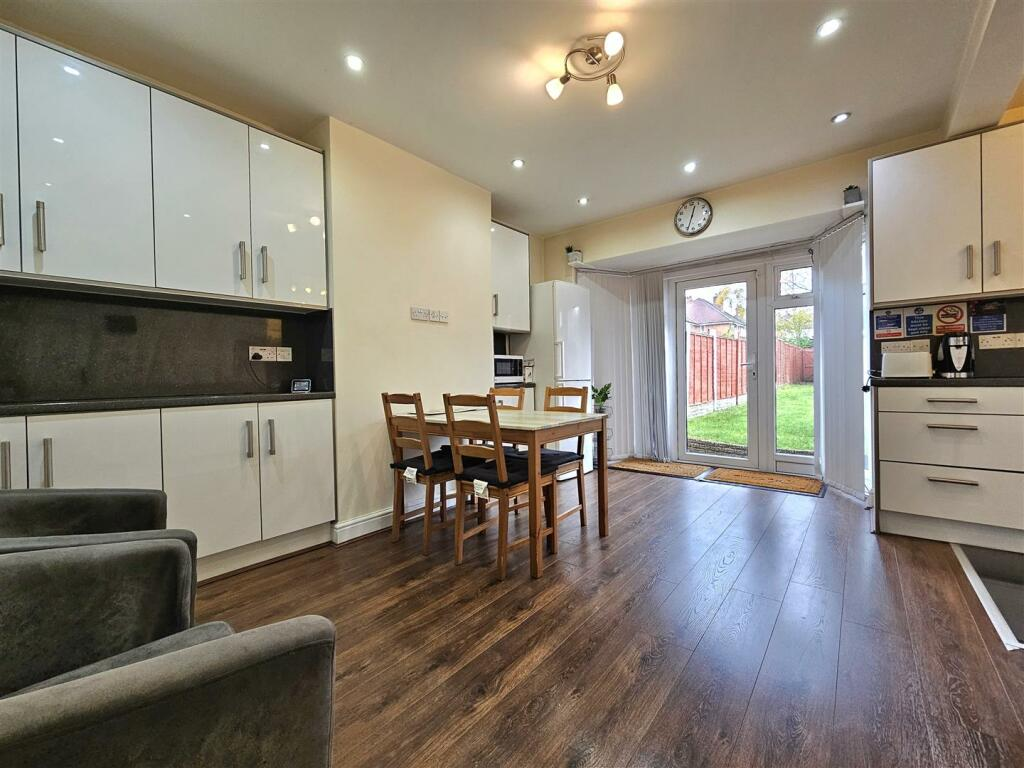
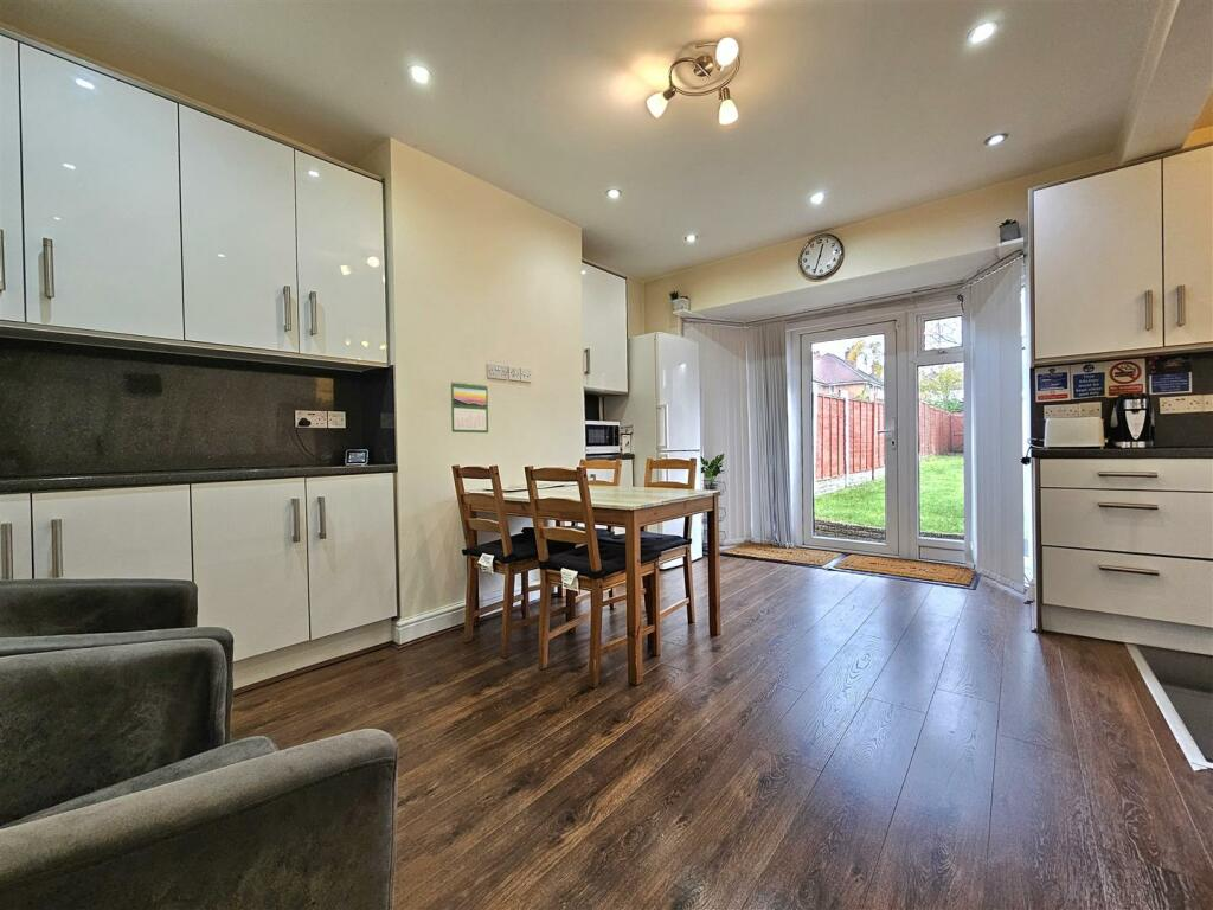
+ calendar [450,380,489,434]
